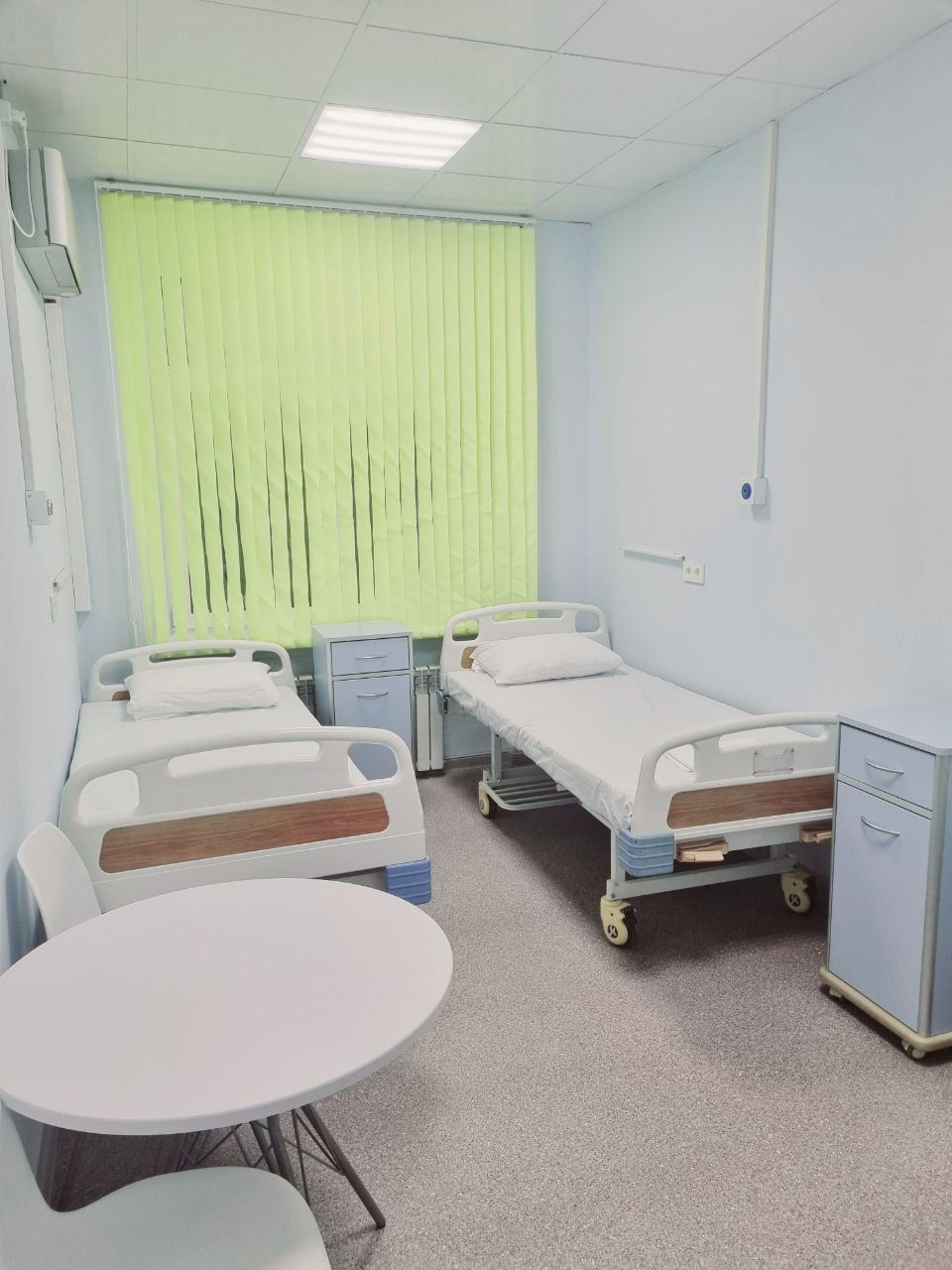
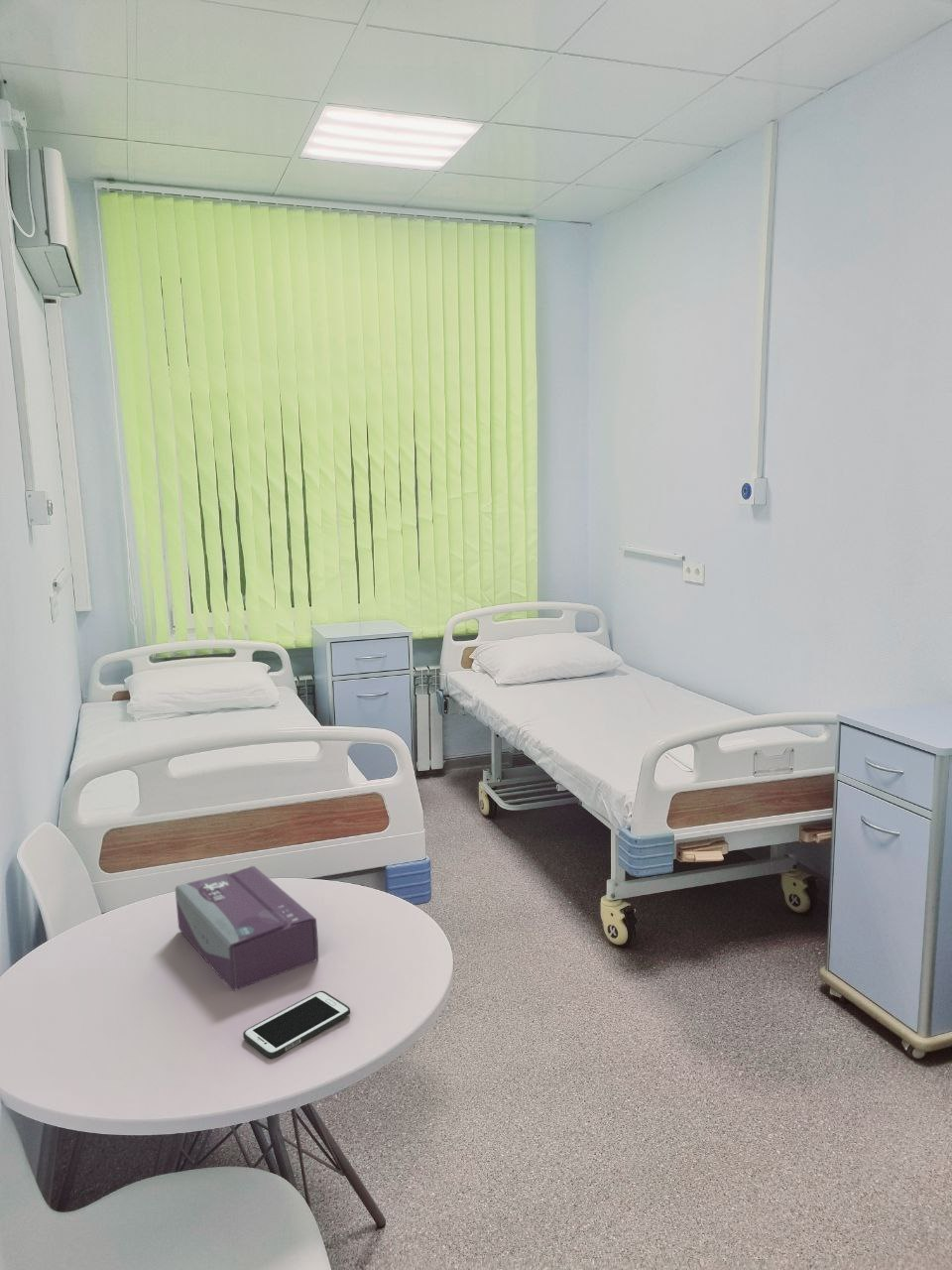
+ cell phone [242,990,351,1059]
+ tissue box [175,865,319,992]
